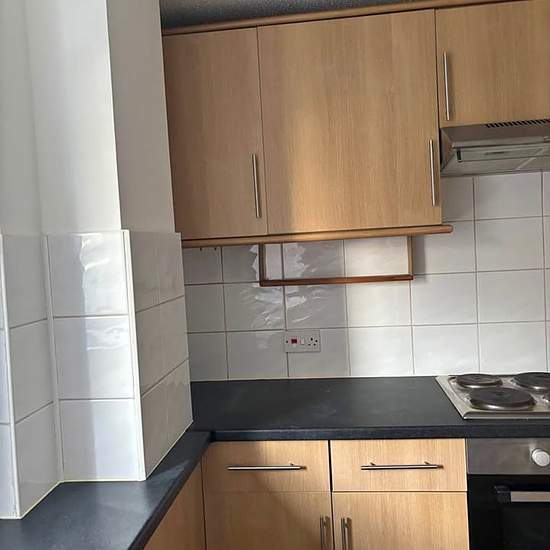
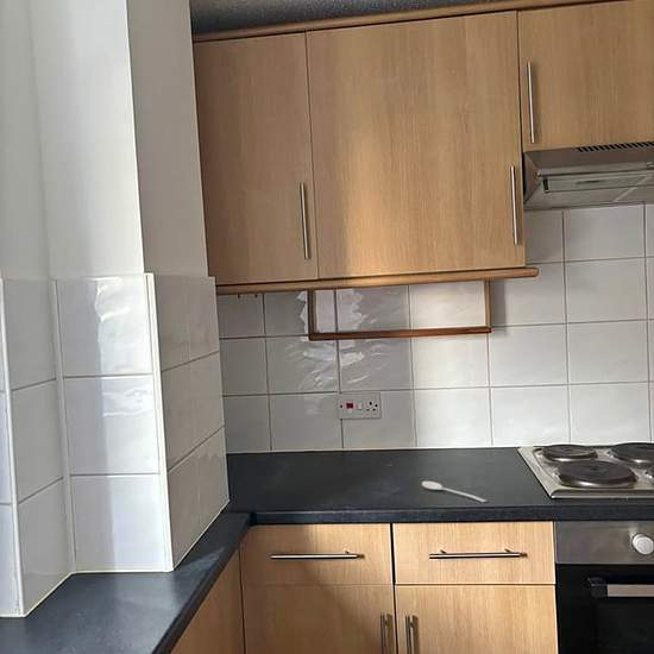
+ stirrer [421,480,488,503]
